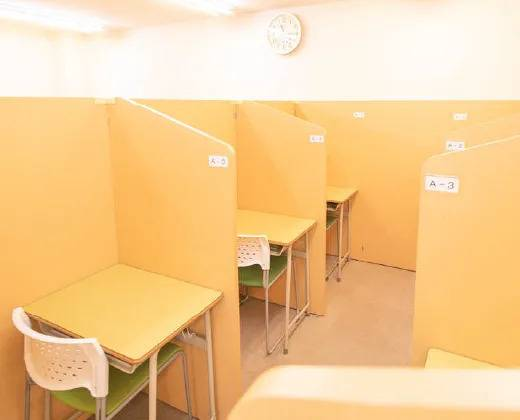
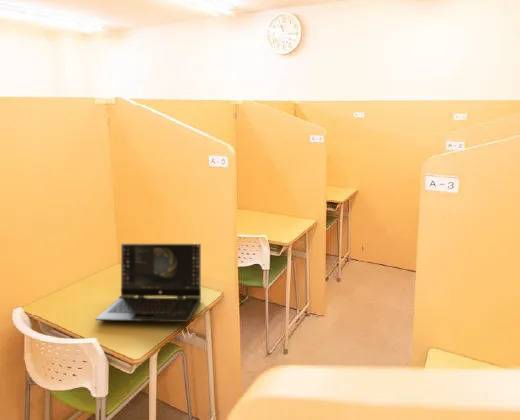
+ laptop computer [94,243,202,323]
